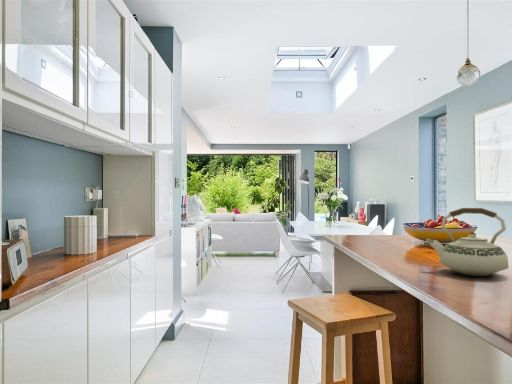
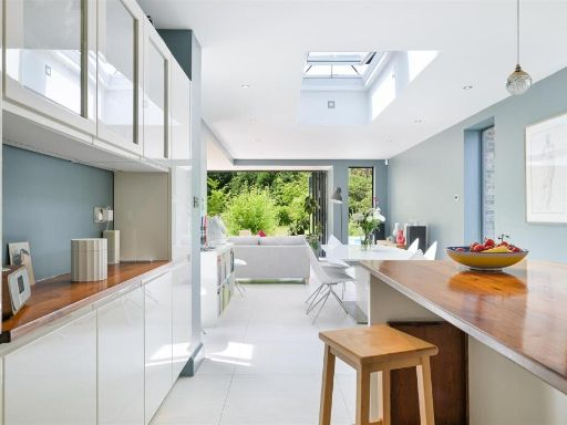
- teakettle [424,207,510,277]
